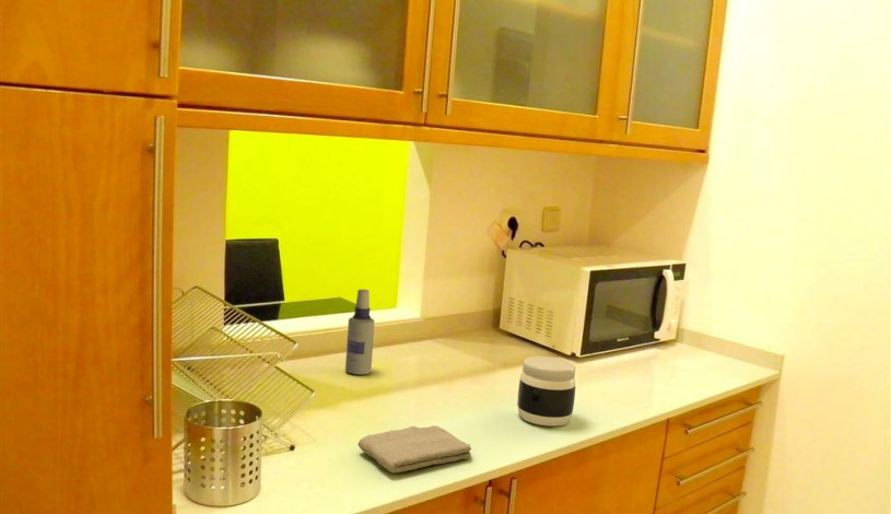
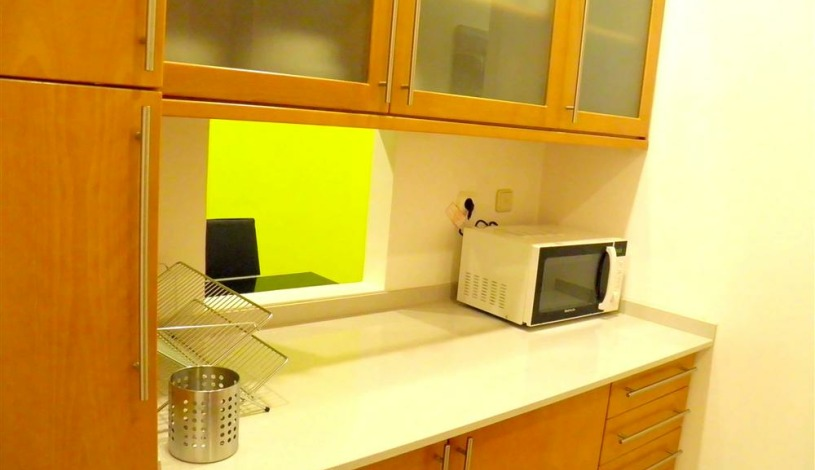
- washcloth [357,424,472,474]
- jar [516,355,576,428]
- spray bottle [344,289,376,375]
